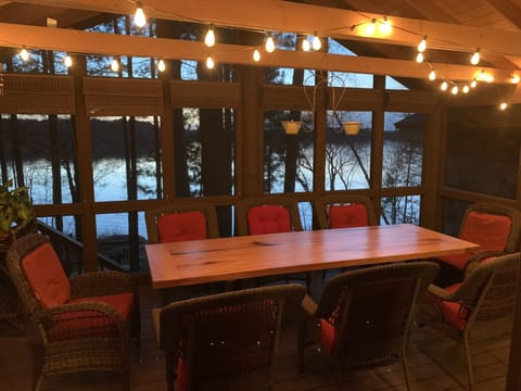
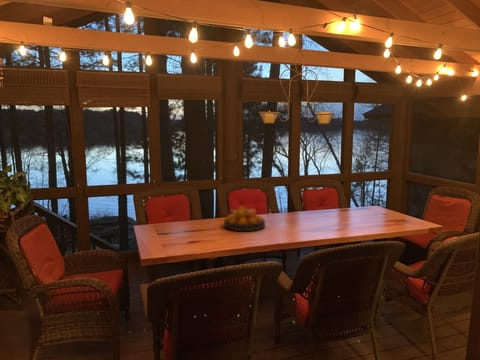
+ fruit bowl [223,205,266,232]
